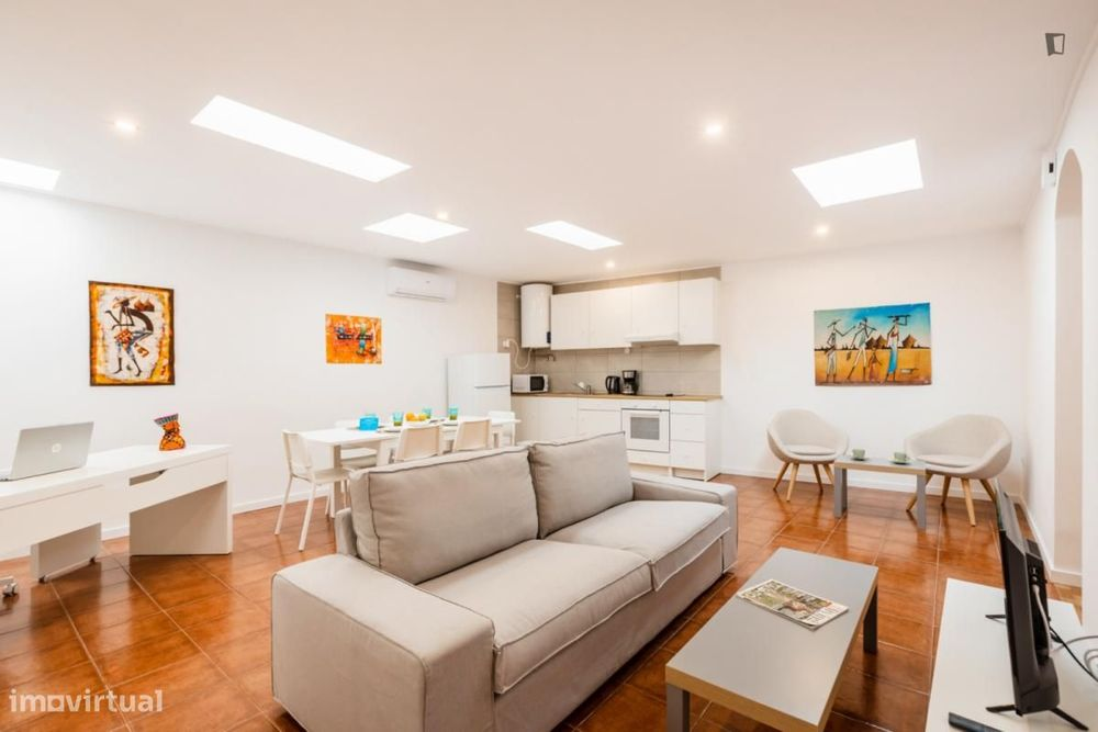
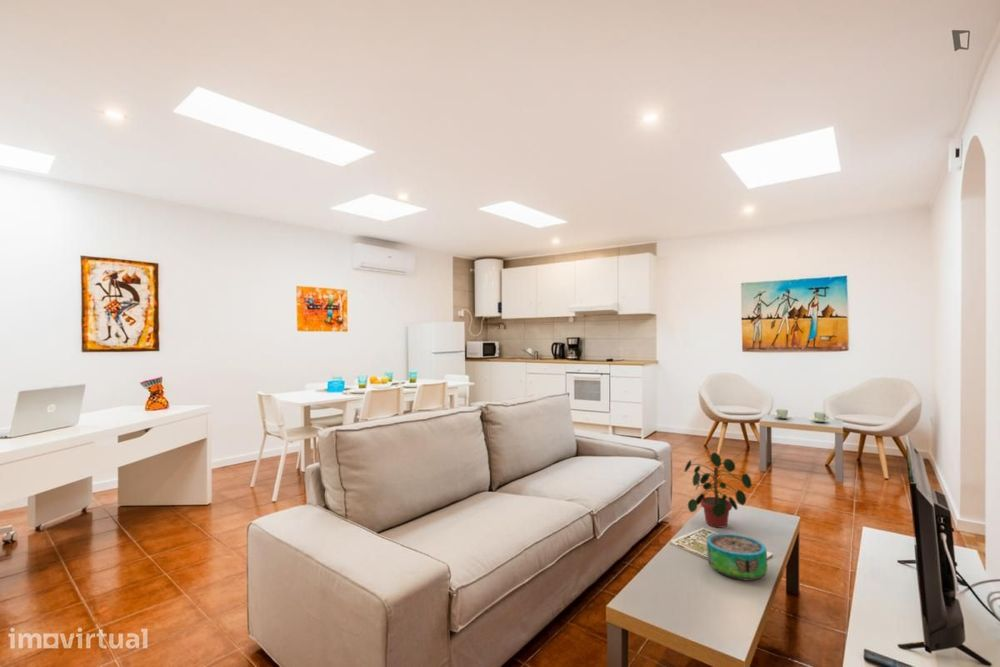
+ decorative bowl [706,532,768,582]
+ potted plant [684,451,754,529]
